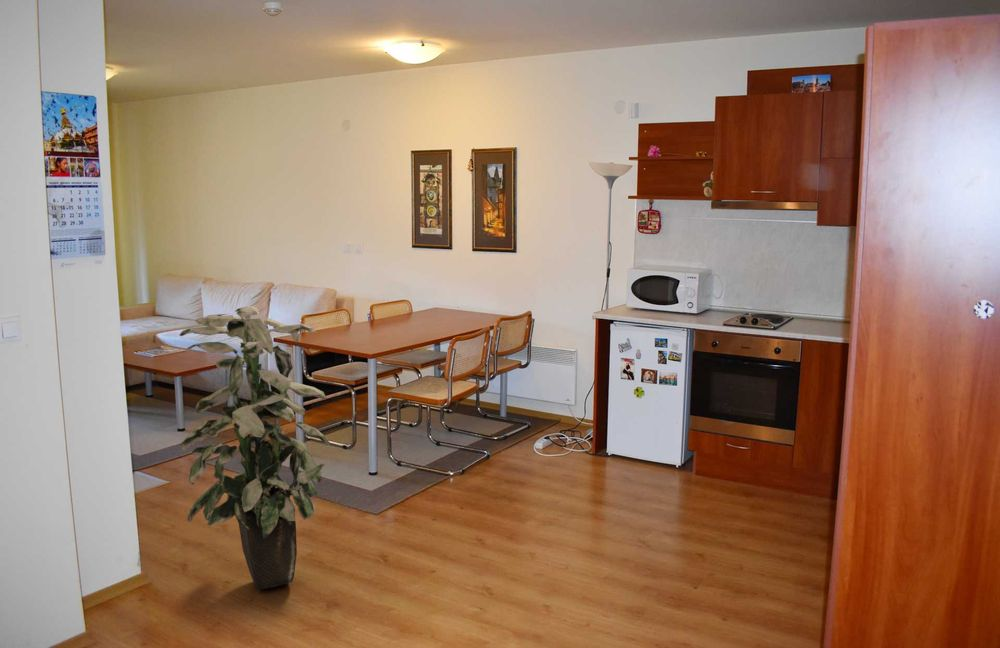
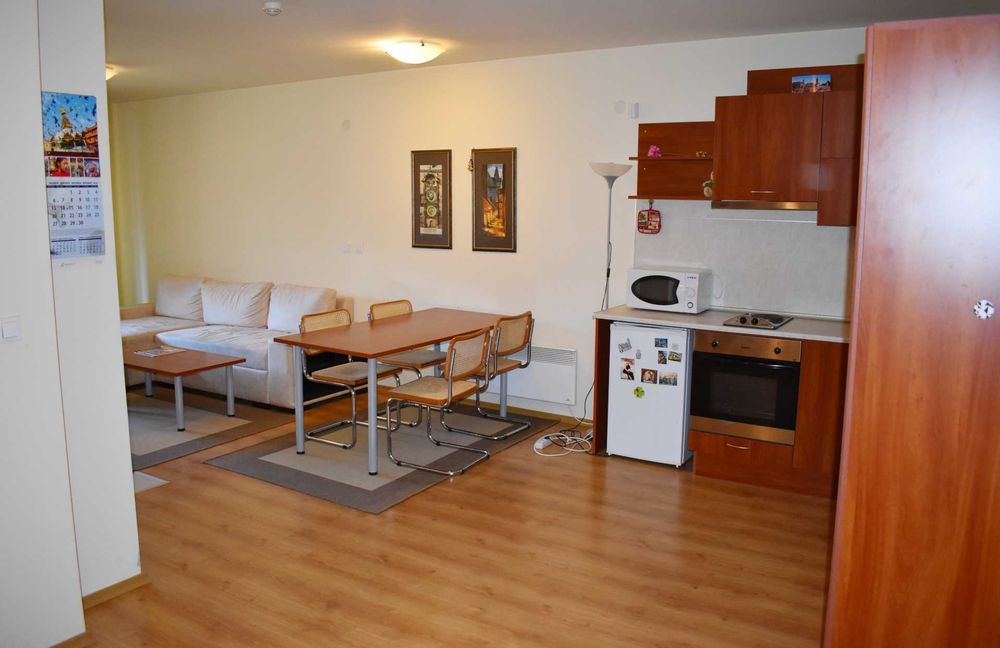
- indoor plant [179,305,331,591]
